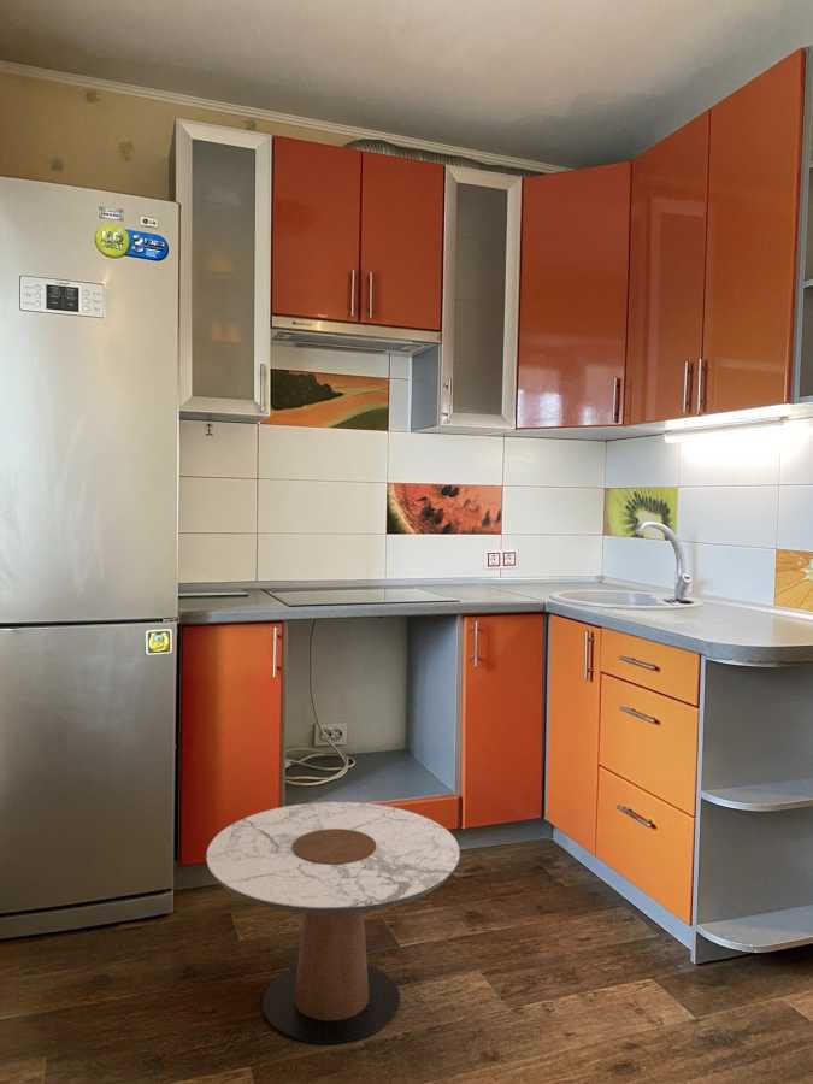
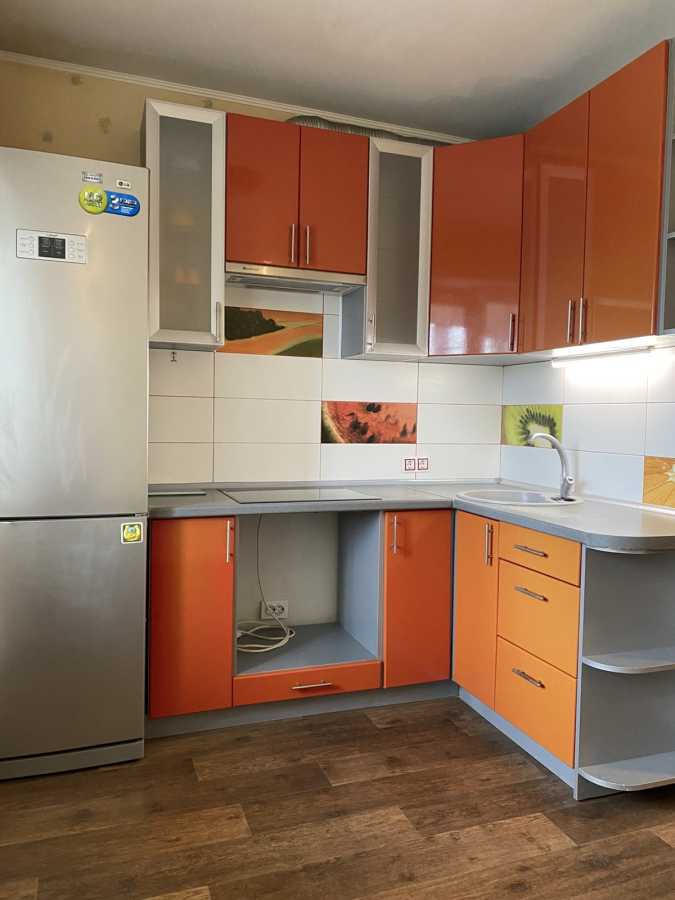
- side table [205,801,461,1044]
